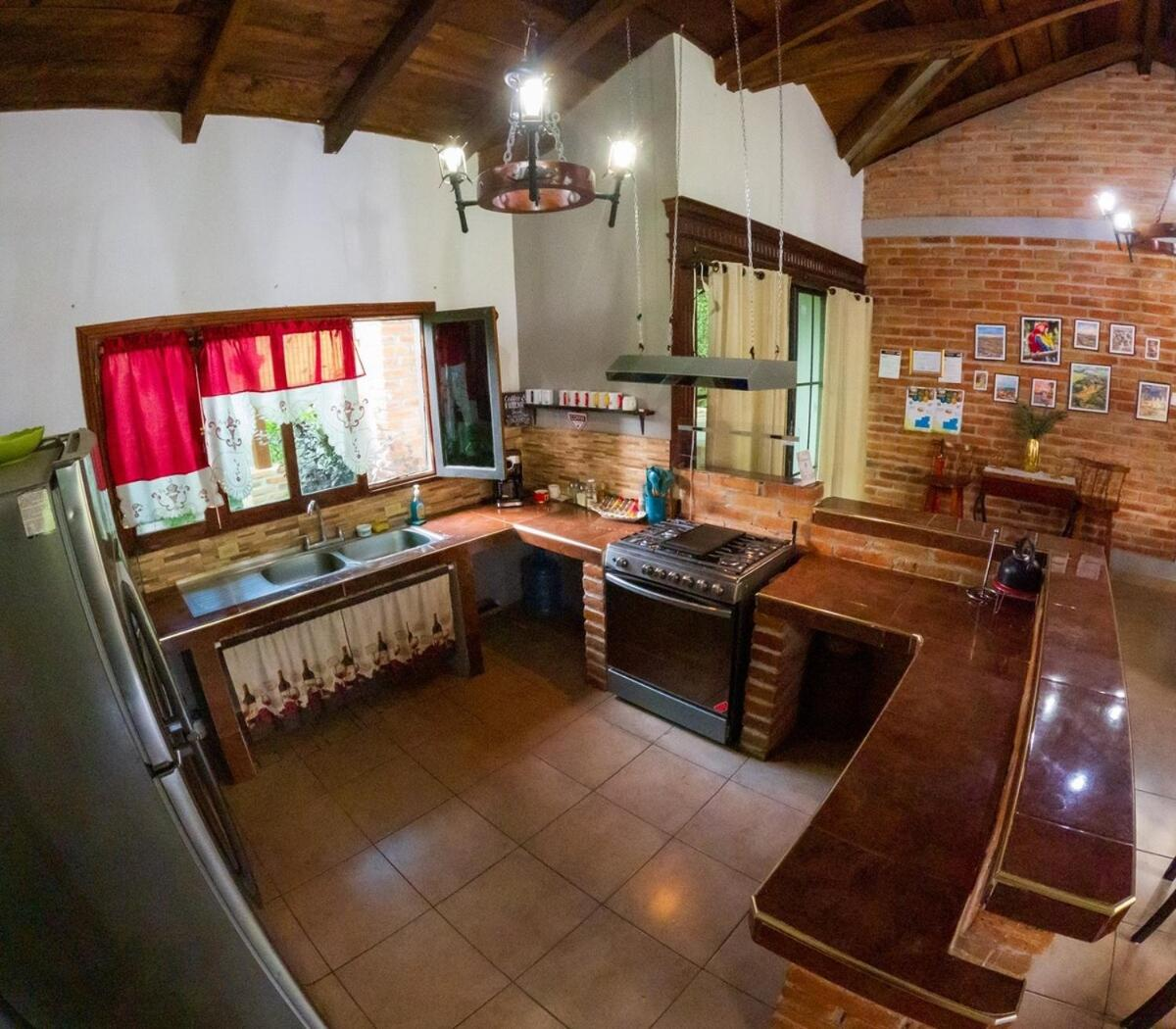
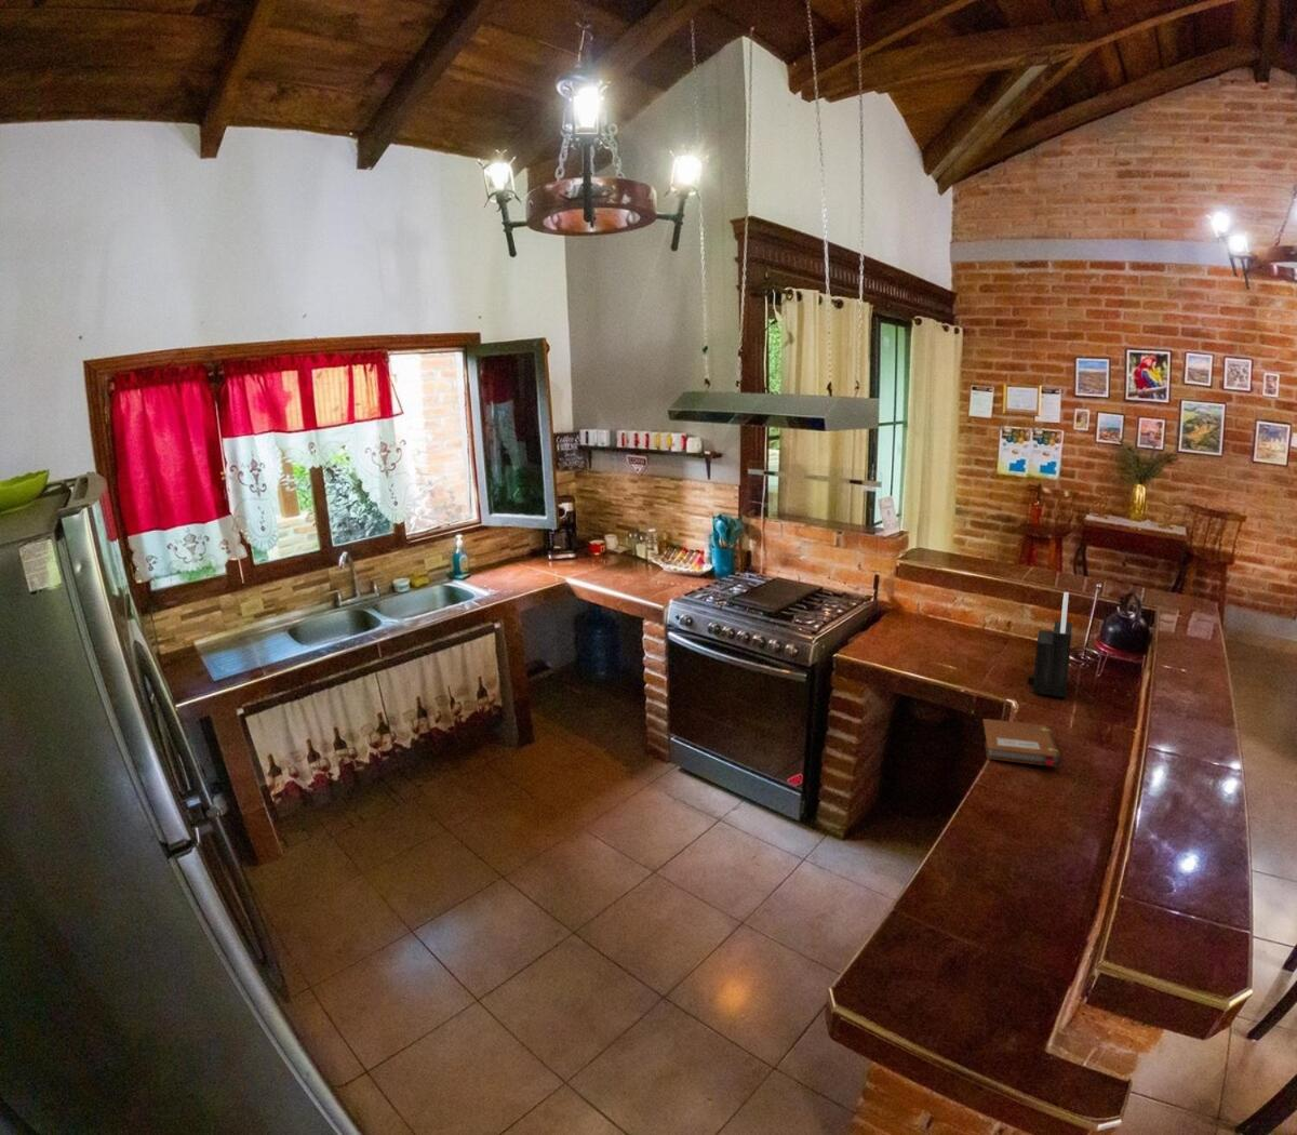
+ knife block [1027,591,1073,698]
+ notebook [983,718,1062,768]
